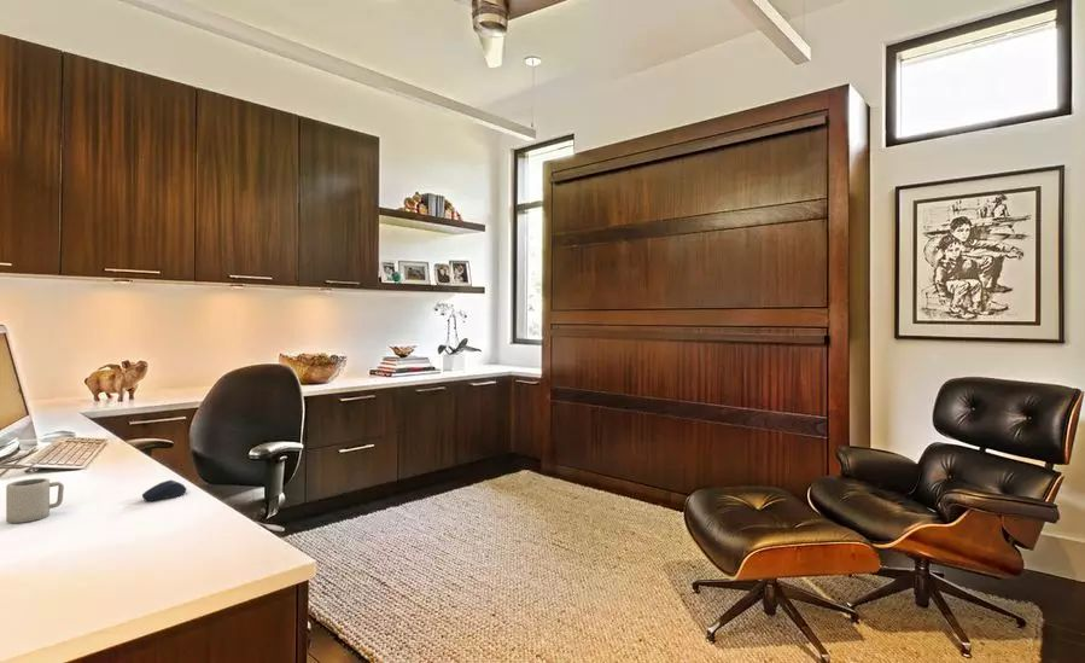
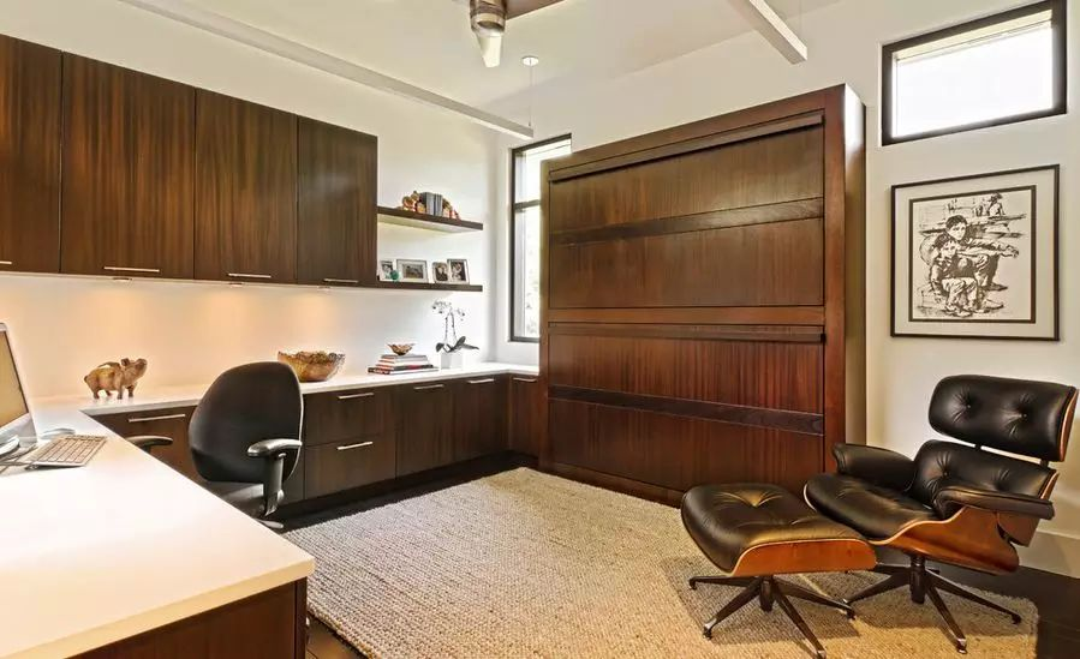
- cup [5,477,65,524]
- computer mouse [141,479,188,502]
